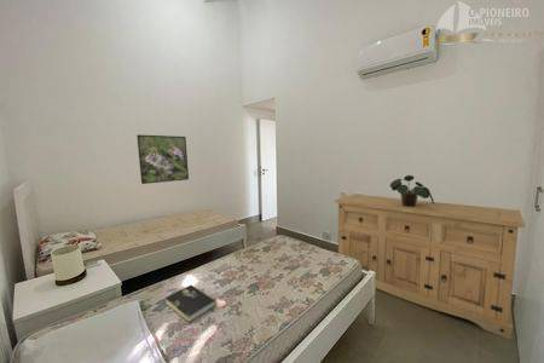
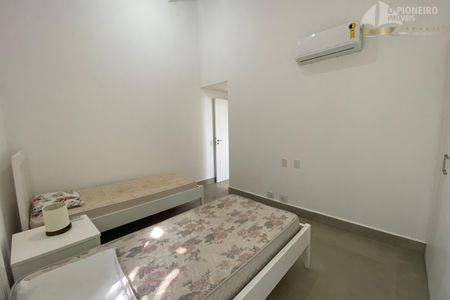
- potted plant [389,174,435,207]
- book [164,284,218,323]
- cabinet [334,192,526,340]
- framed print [135,133,190,185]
